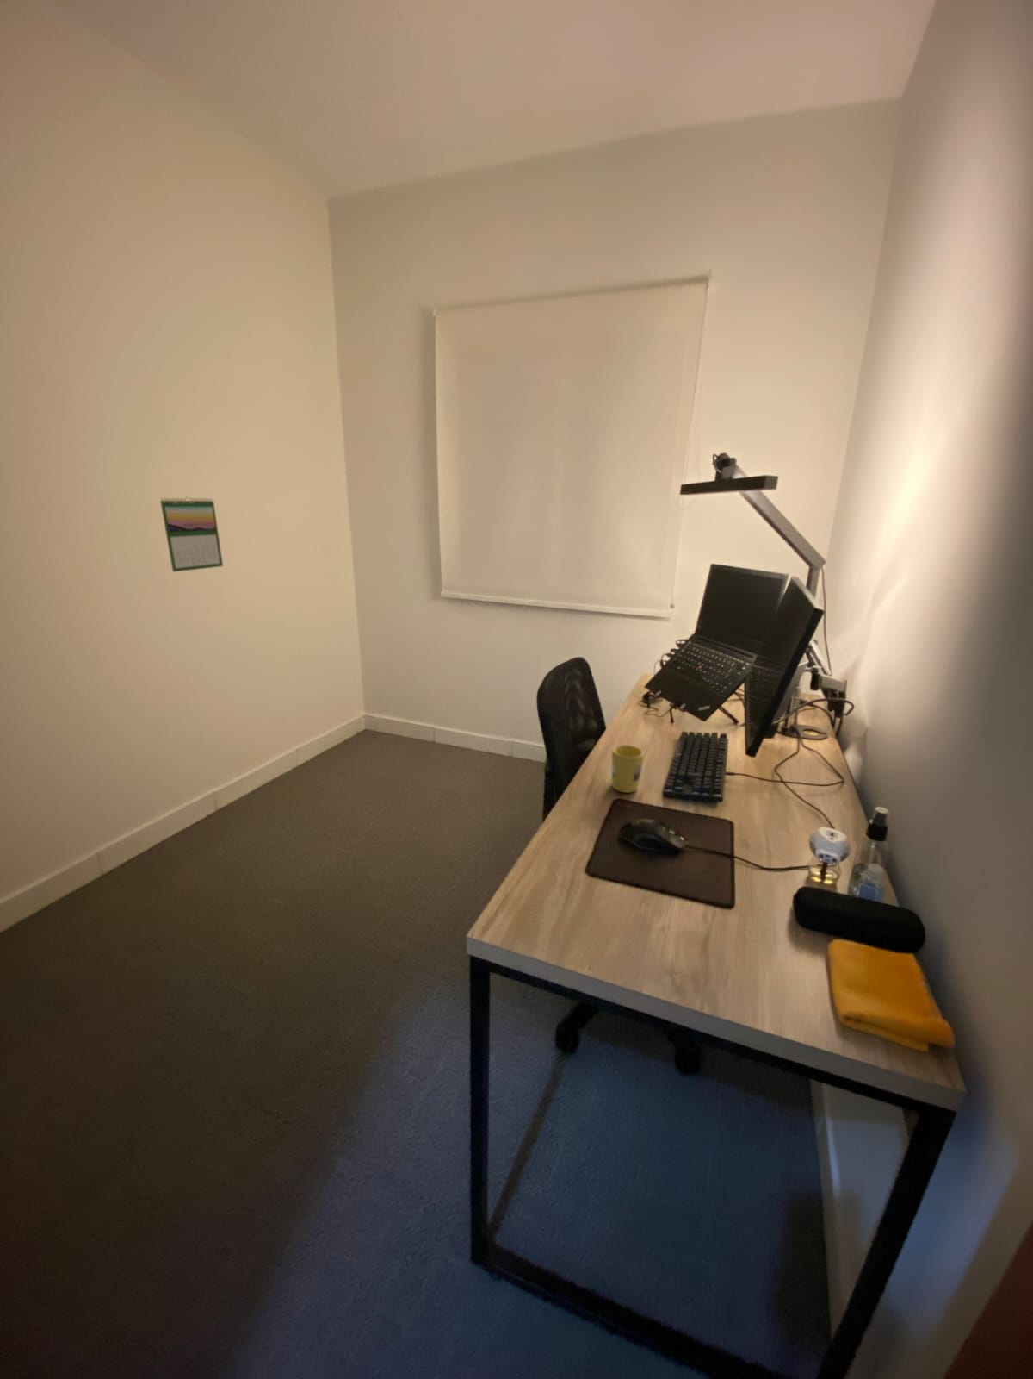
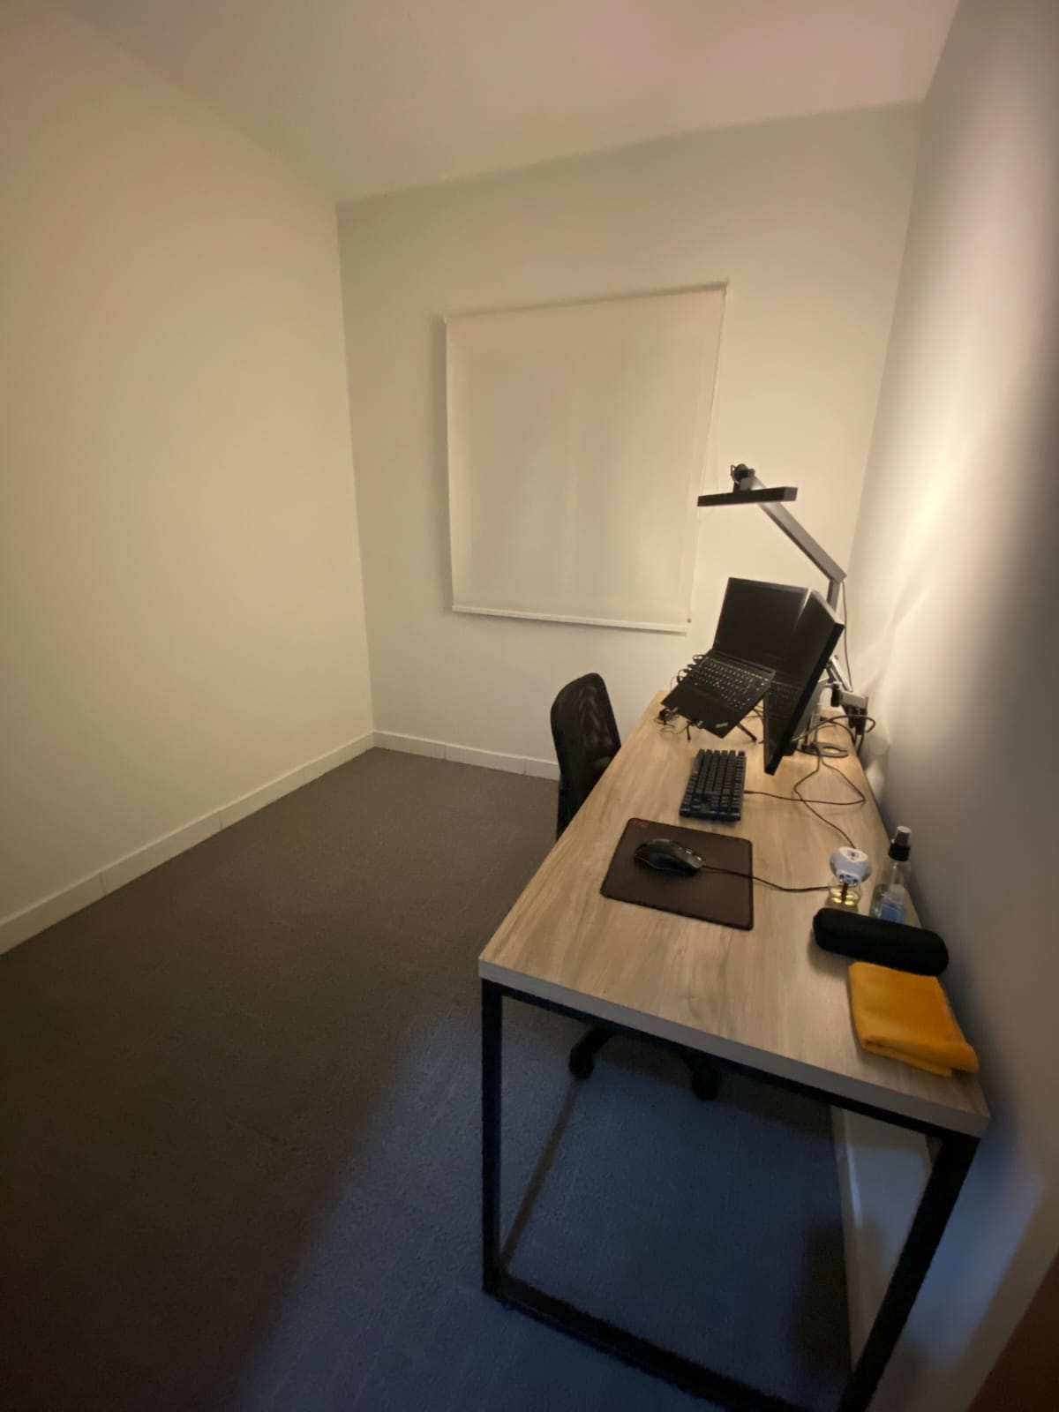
- calendar [160,496,224,572]
- mug [611,744,645,794]
